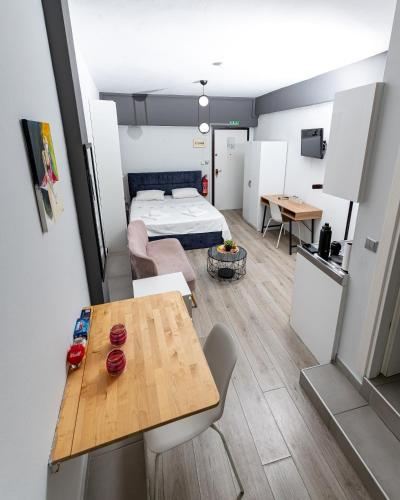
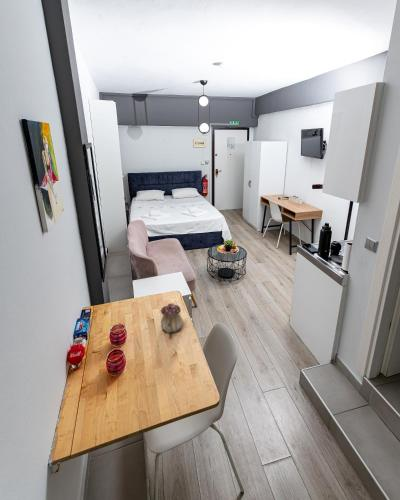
+ teapot [160,303,184,334]
